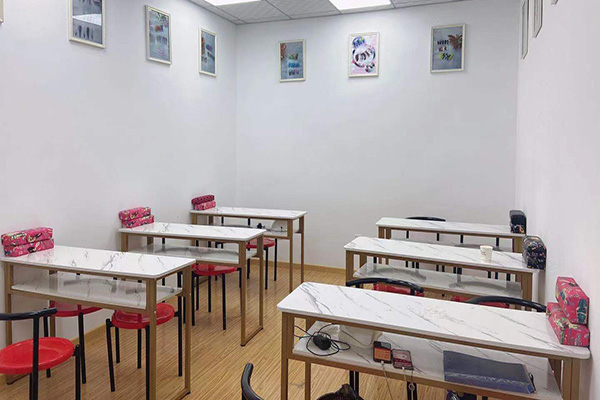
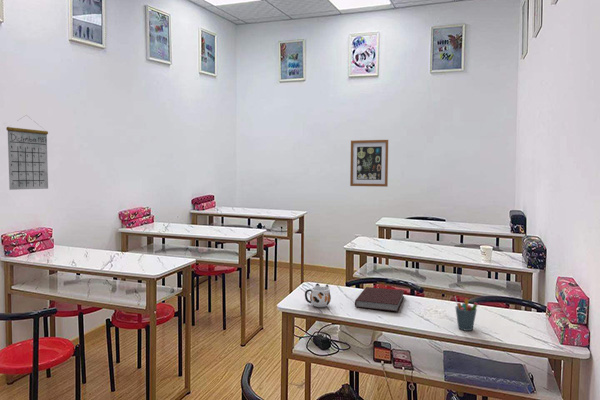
+ notebook [354,286,405,312]
+ mug [304,282,332,308]
+ calendar [5,114,49,191]
+ pen holder [454,295,479,332]
+ wall art [349,139,389,188]
